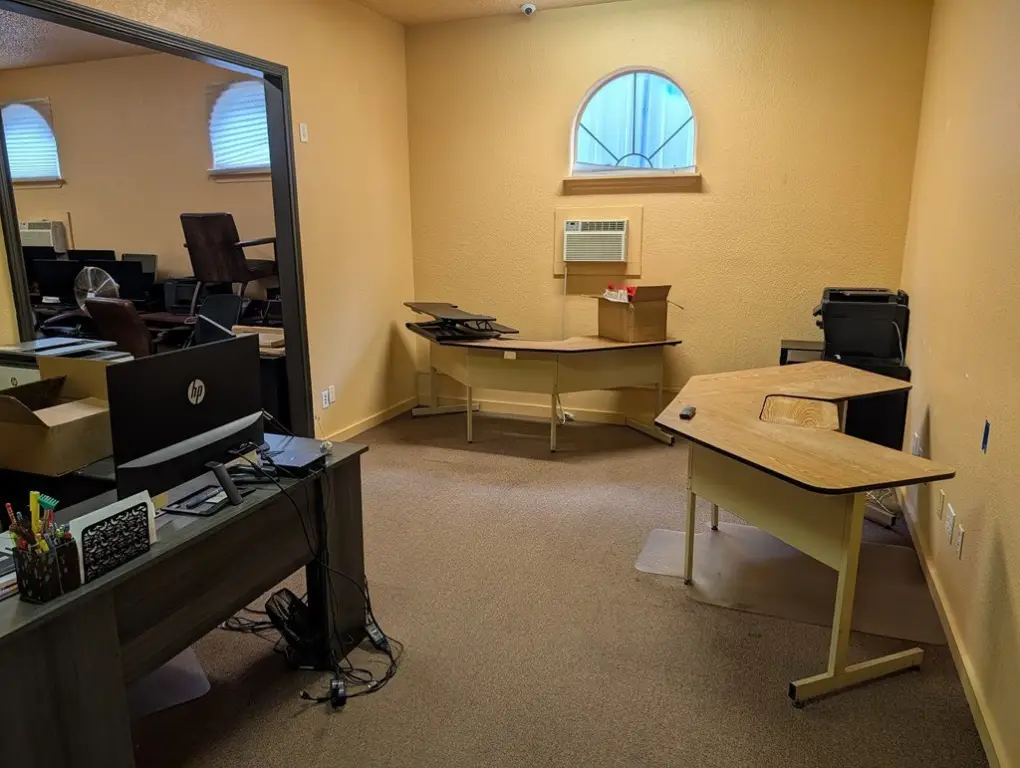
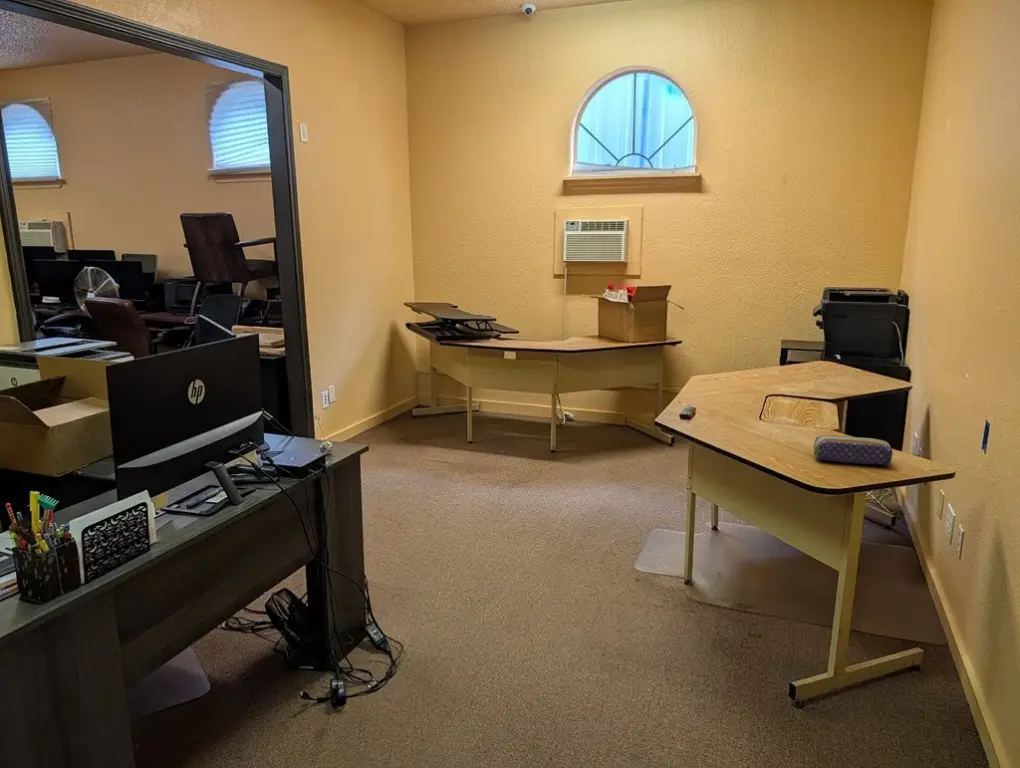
+ pencil case [813,434,894,466]
